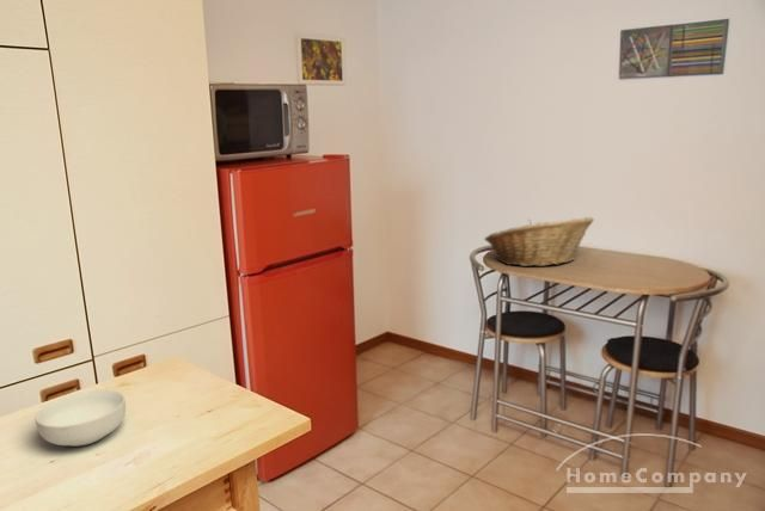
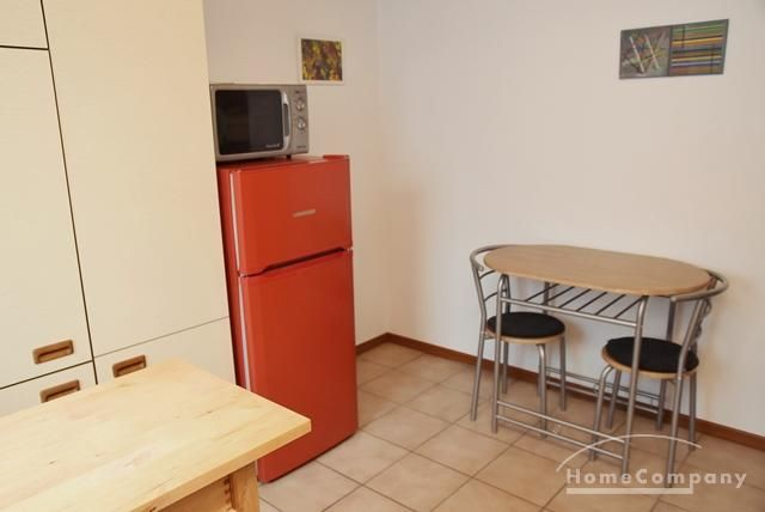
- cereal bowl [33,388,127,448]
- fruit basket [483,216,595,267]
